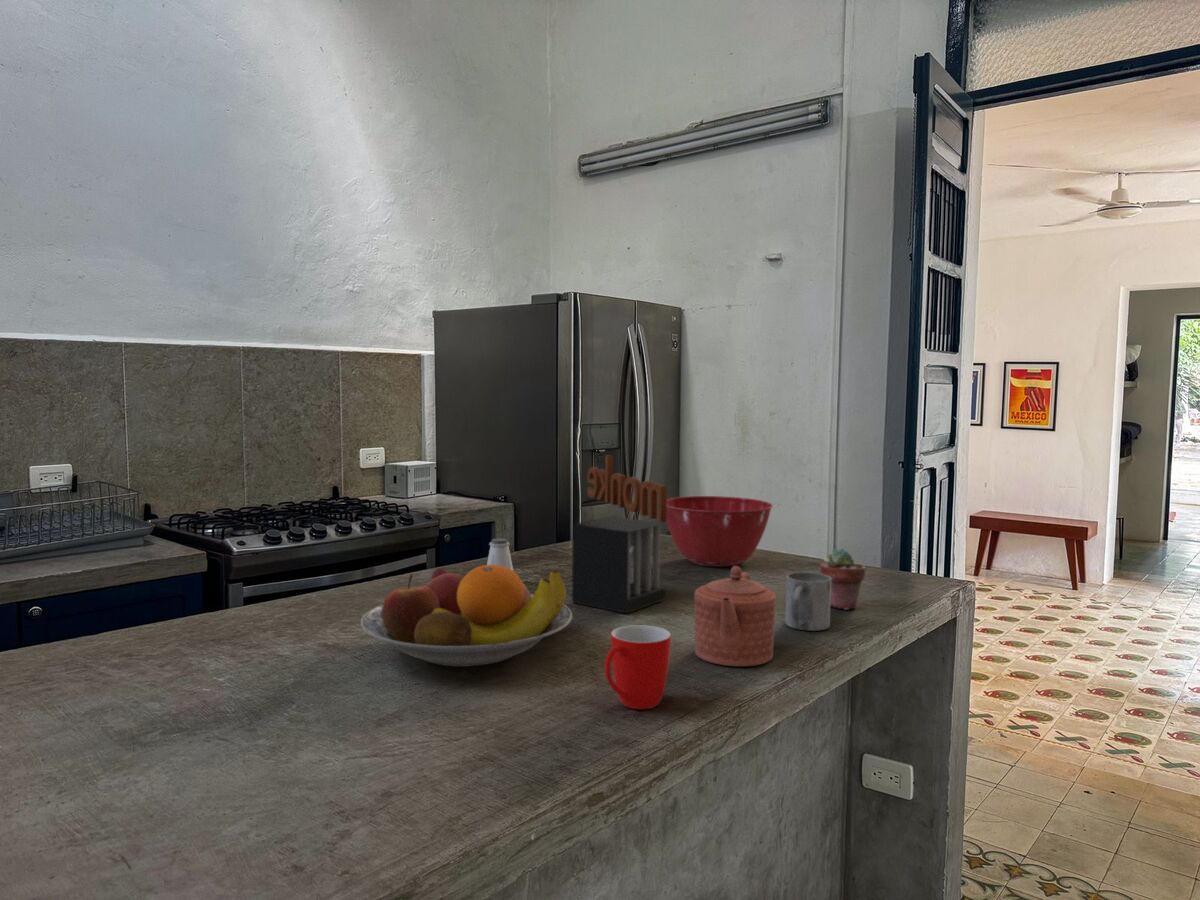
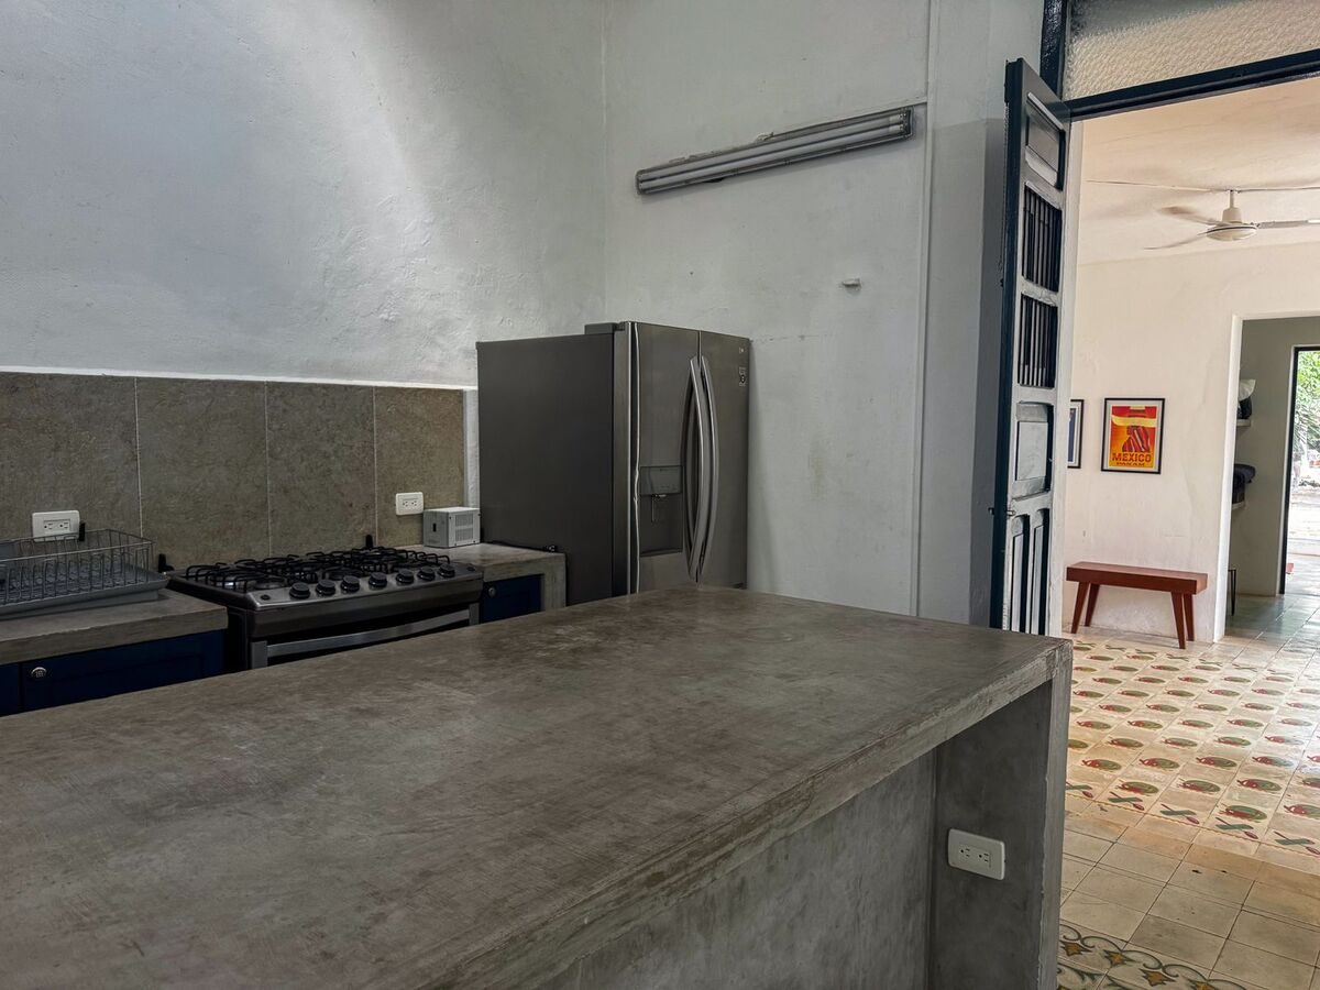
- fruit bowl [360,564,573,668]
- saltshaker [486,537,514,571]
- mixing bowl [666,495,774,568]
- potted succulent [819,548,867,611]
- mug [604,624,672,710]
- knife block [571,454,668,614]
- teapot [693,565,777,667]
- mug [784,571,831,632]
